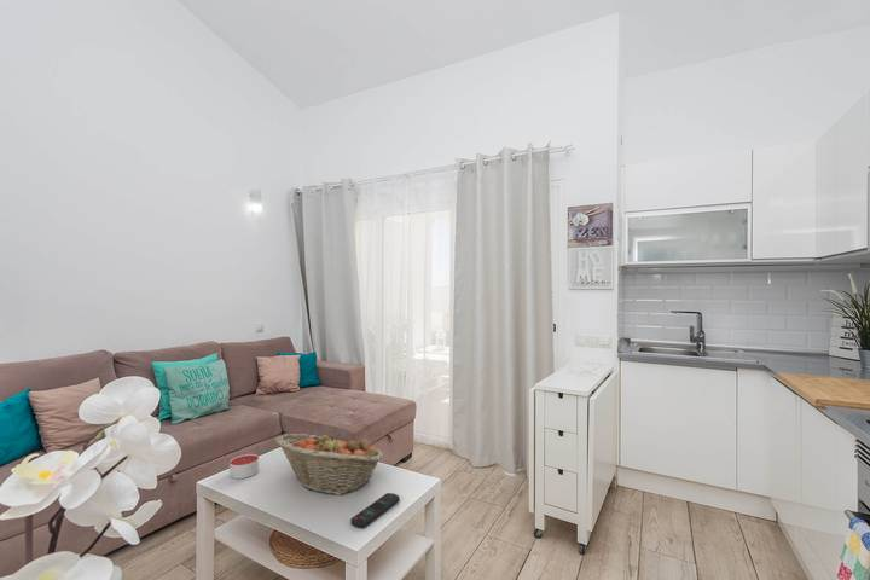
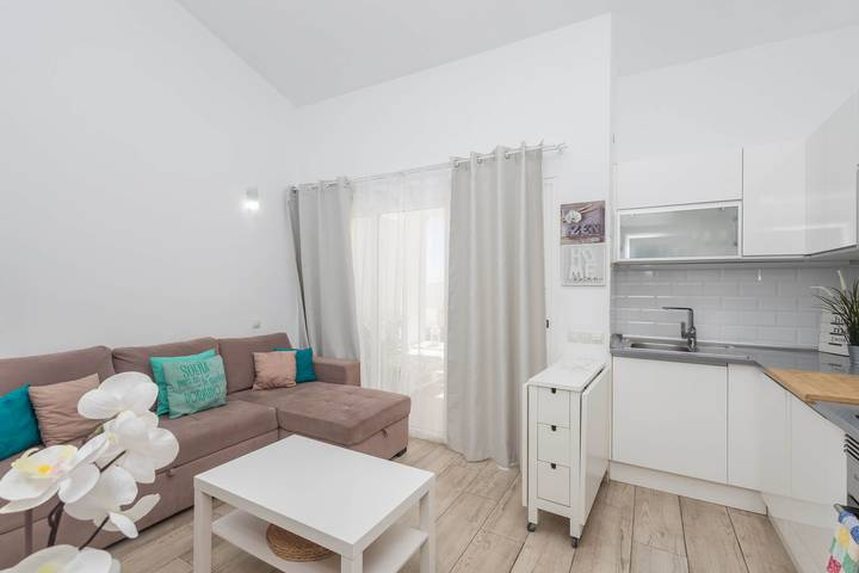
- candle [228,453,260,480]
- fruit basket [274,433,384,495]
- remote control [349,492,401,529]
